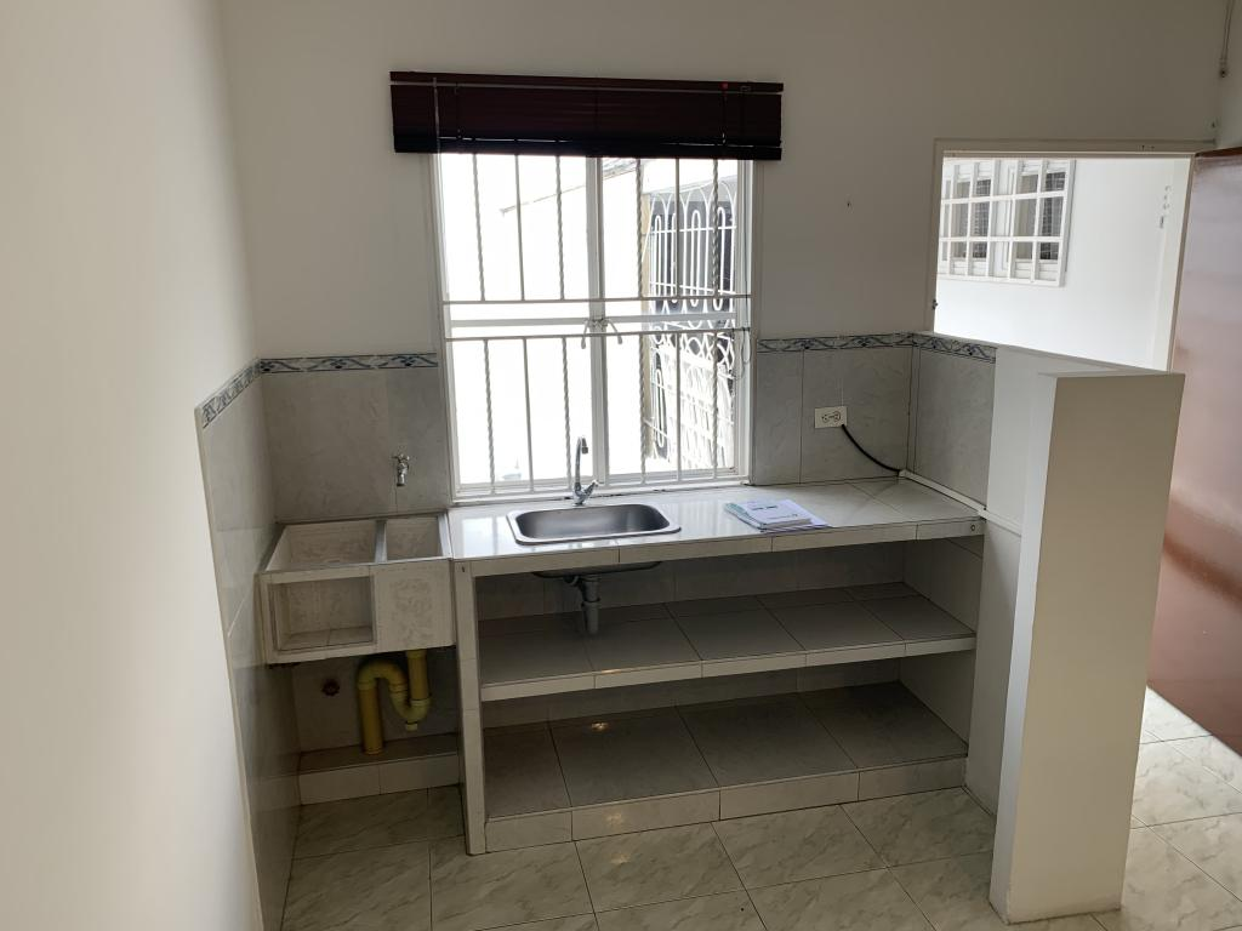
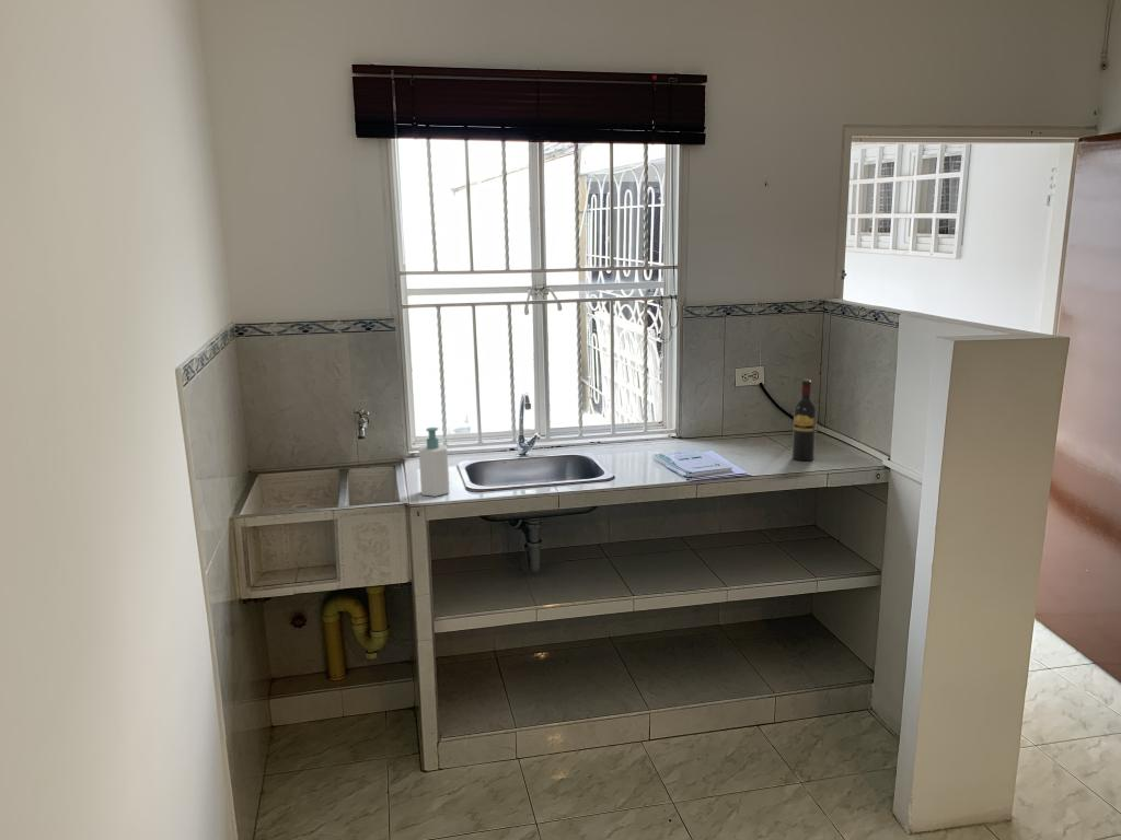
+ soap bottle [418,427,450,498]
+ wine bottle [791,378,818,462]
